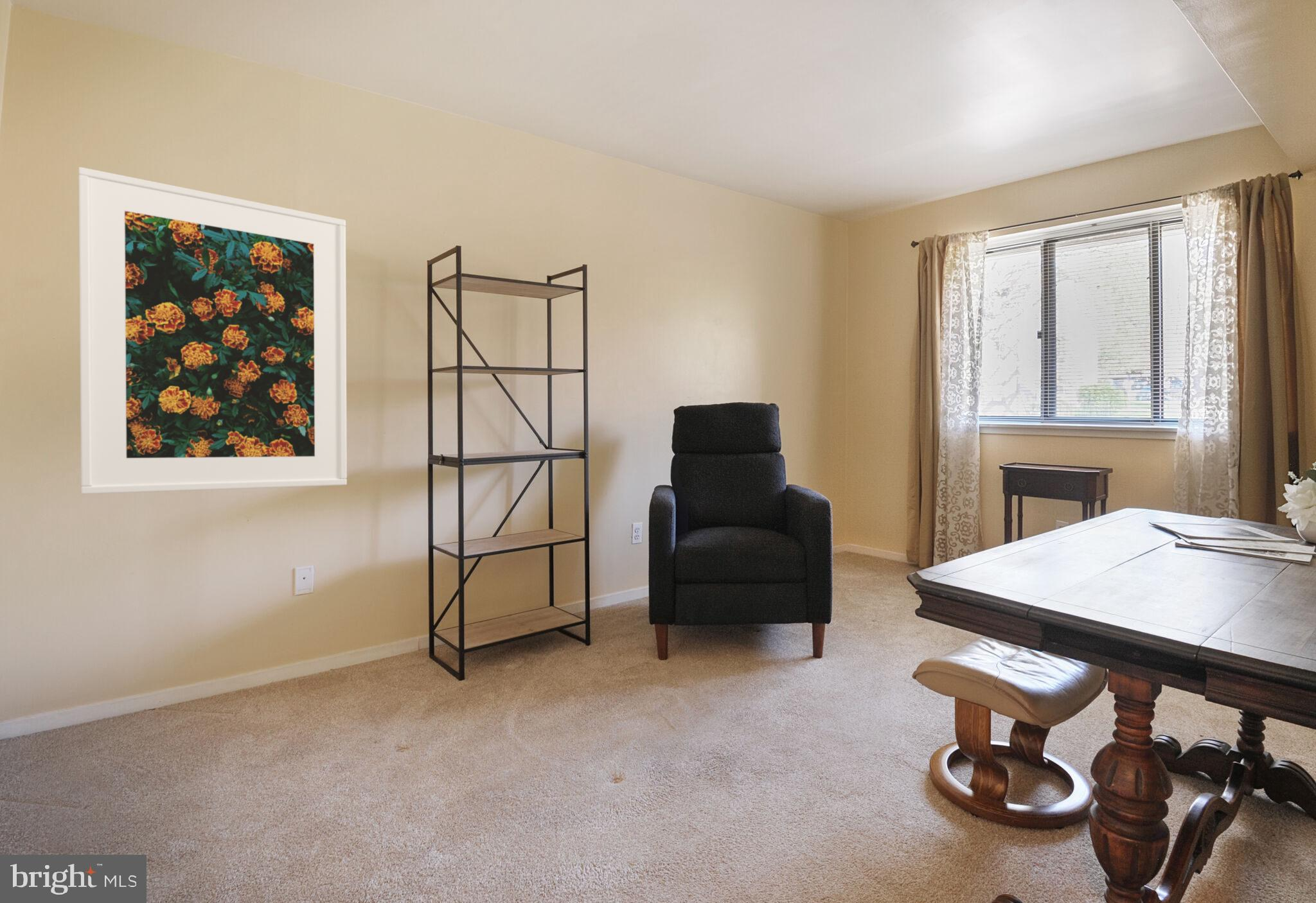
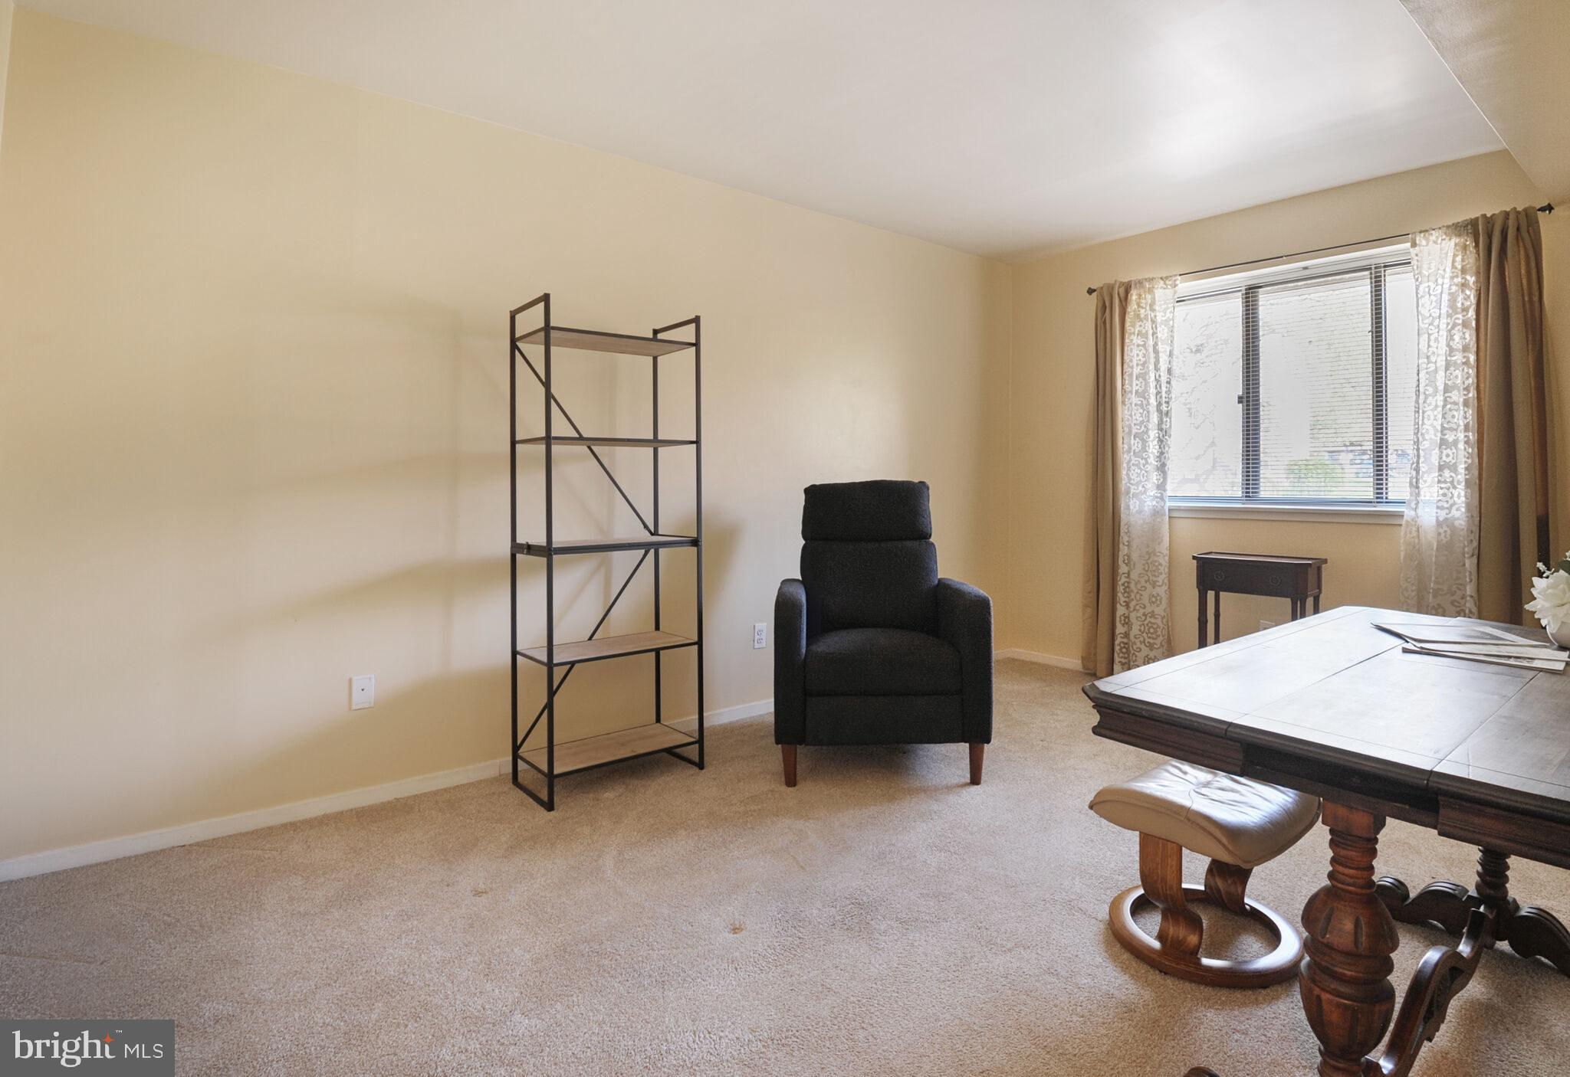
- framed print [78,166,348,495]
